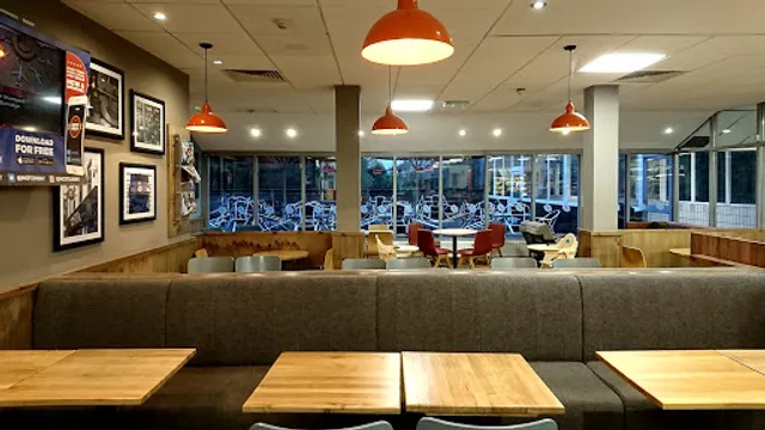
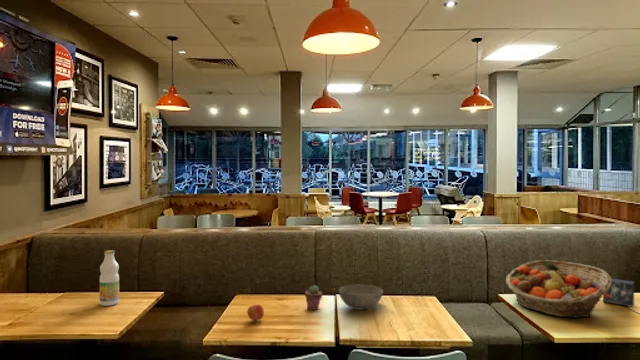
+ apple [246,302,265,322]
+ small box [602,278,636,308]
+ bottle [99,249,120,307]
+ potted succulent [304,284,323,311]
+ fruit basket [505,259,612,318]
+ bowl [338,283,384,311]
